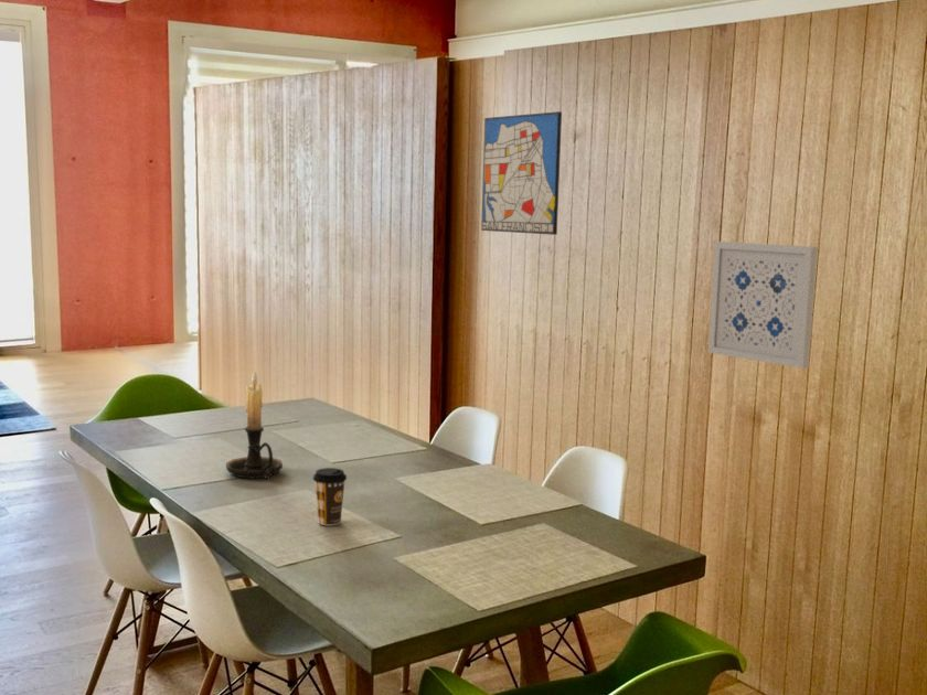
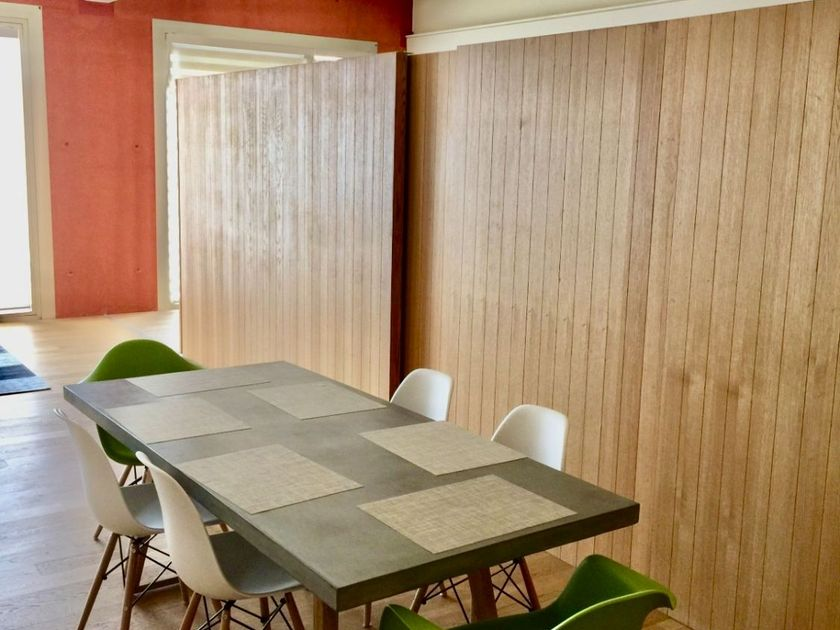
- wall art [480,110,563,236]
- wall art [707,240,819,370]
- candle holder [225,368,284,480]
- coffee cup [312,467,348,526]
